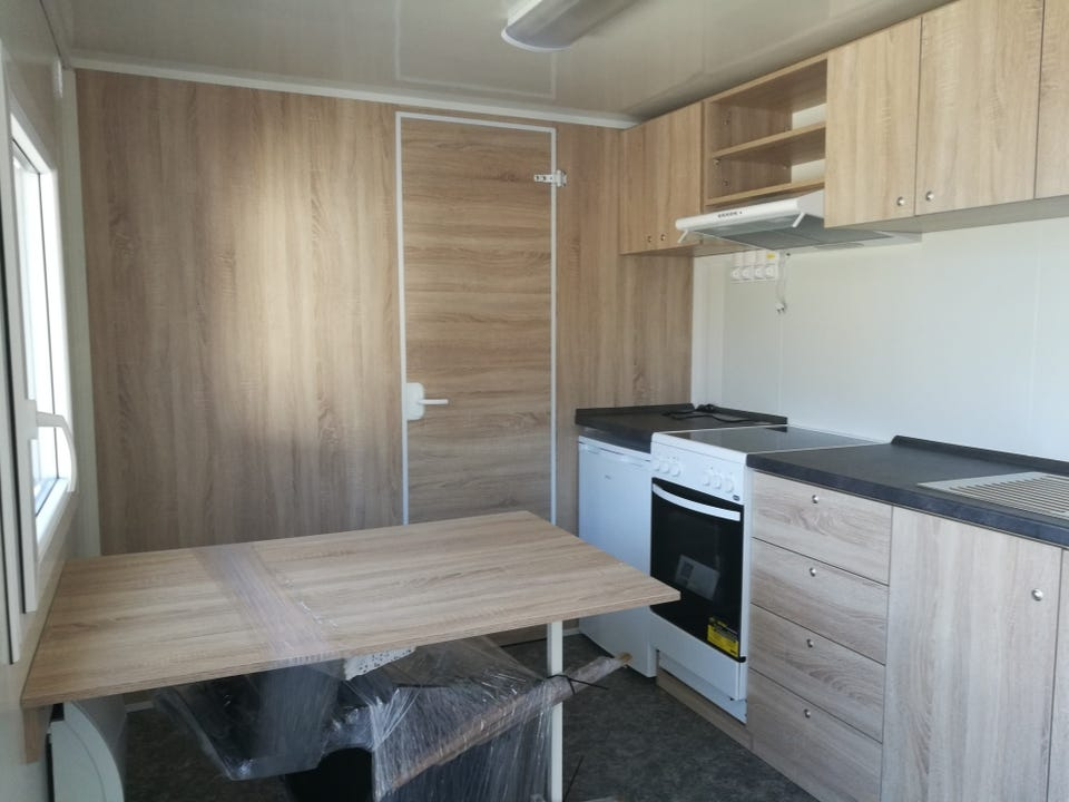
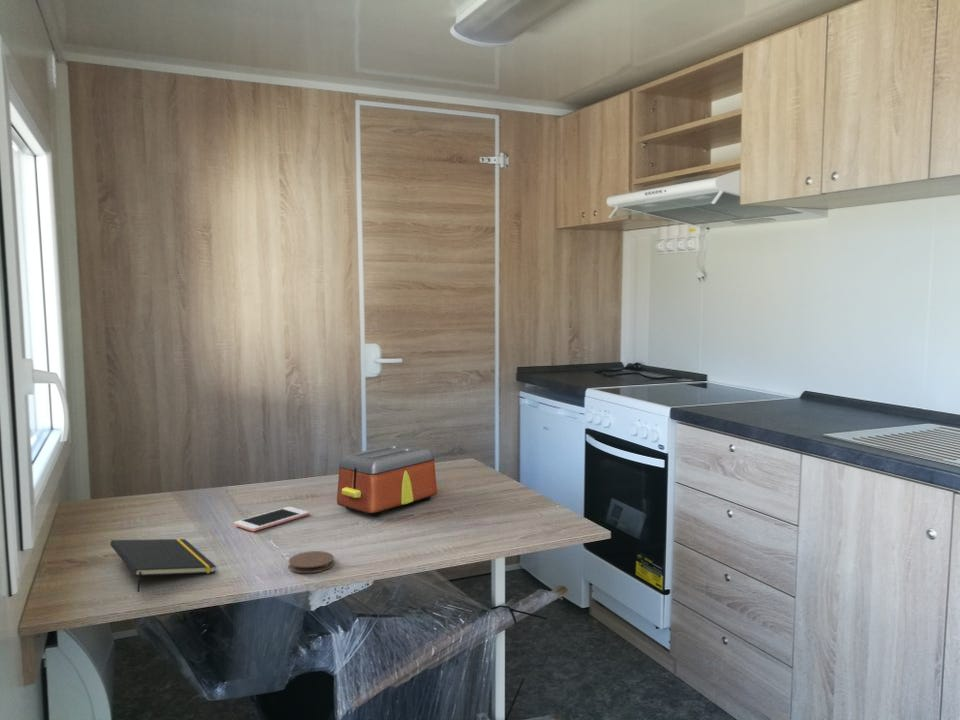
+ notepad [109,538,217,593]
+ coaster [288,550,335,574]
+ cell phone [233,506,310,532]
+ toaster [336,443,438,517]
